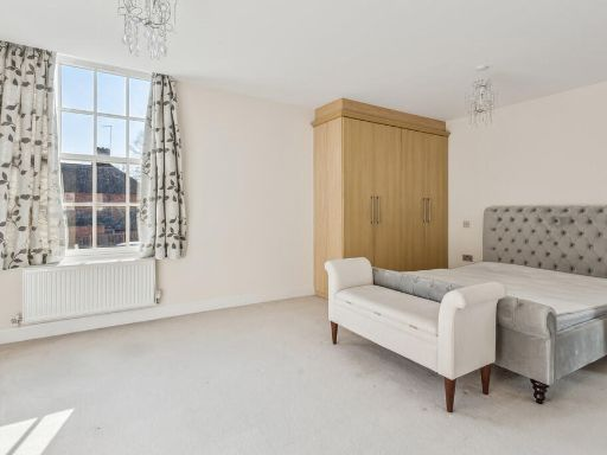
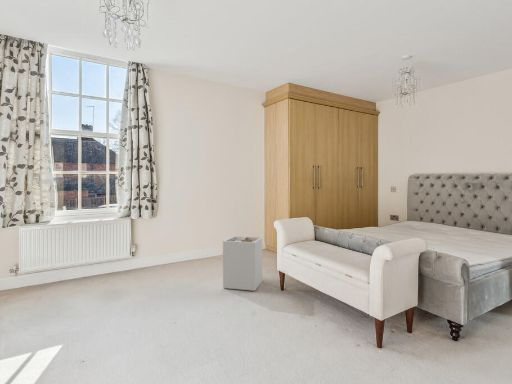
+ laundry hamper [222,235,263,292]
